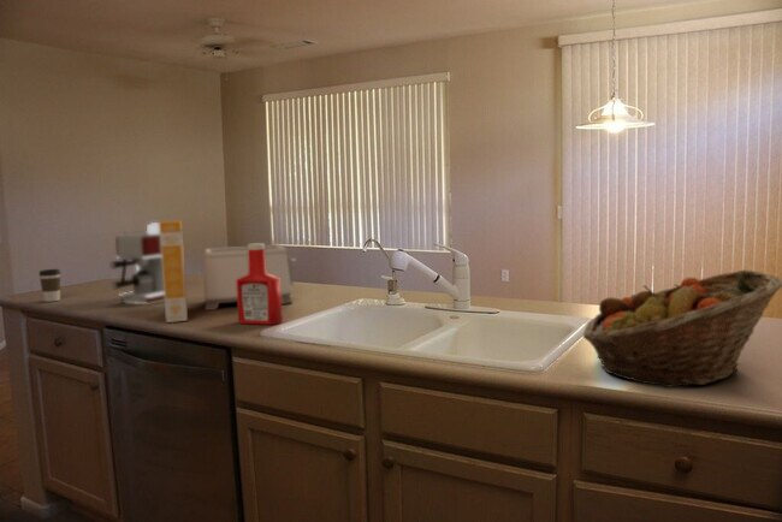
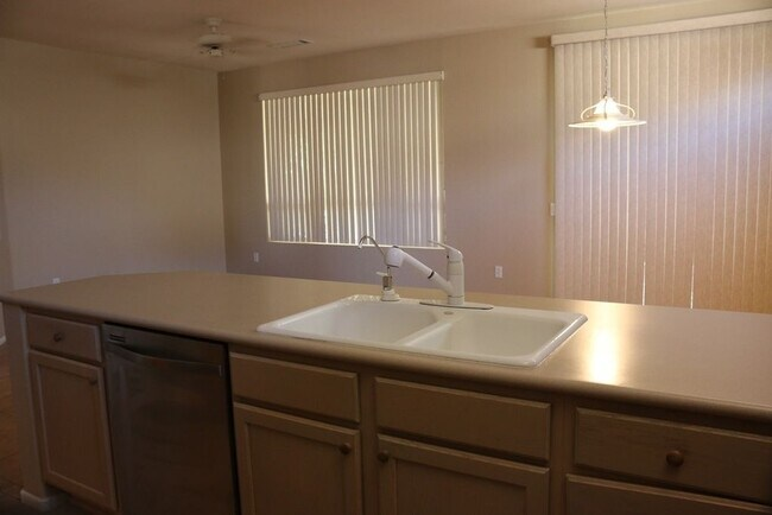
- toaster [203,243,297,312]
- coffee cup [37,268,61,303]
- soap bottle [236,242,284,326]
- cereal box [159,219,189,324]
- fruit basket [581,268,782,388]
- coffee maker [108,221,165,304]
